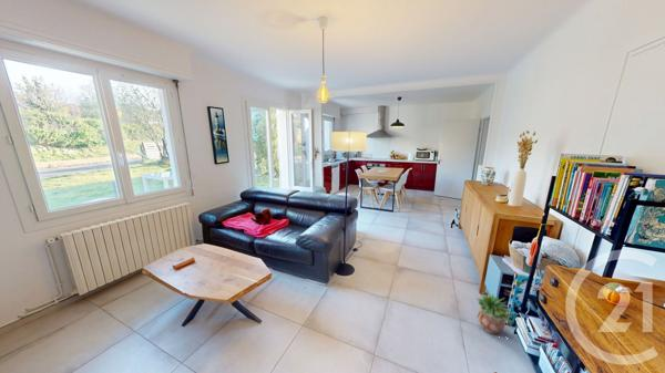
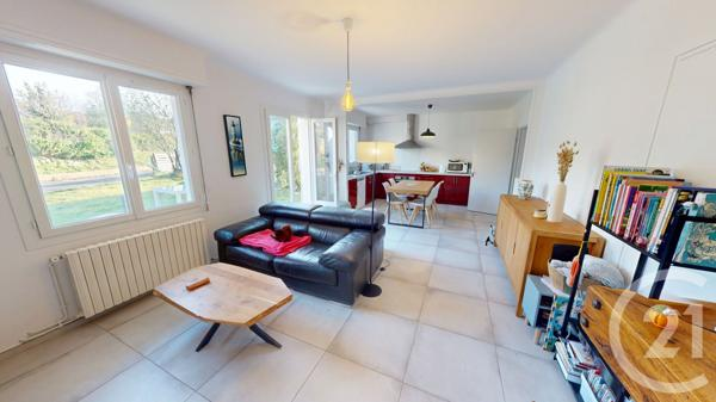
- potted plant [475,291,515,334]
